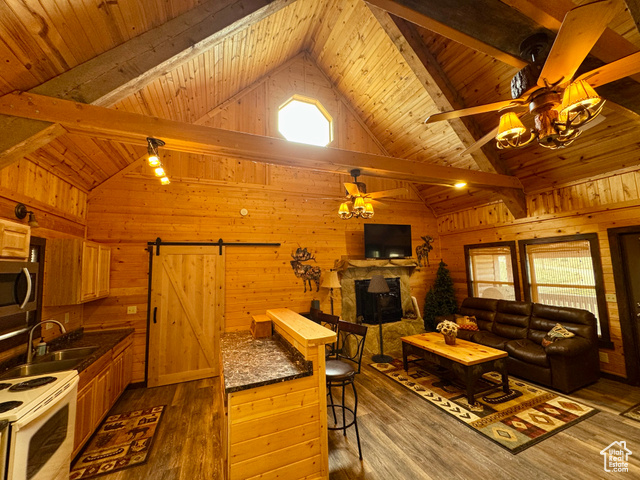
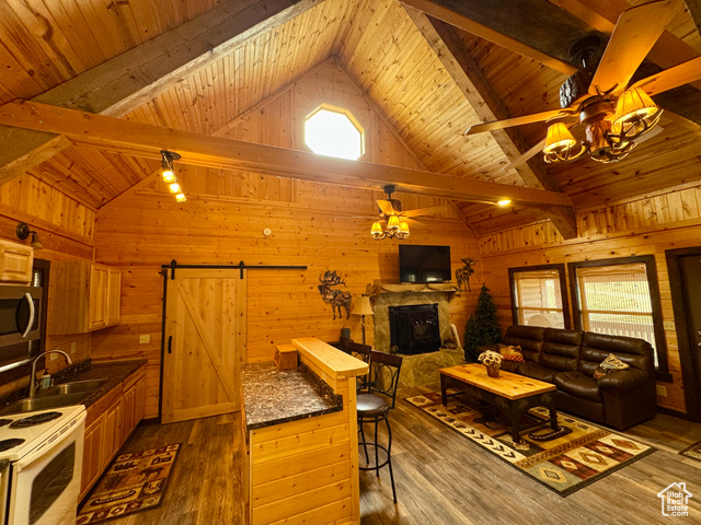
- floor lamp [367,274,394,364]
